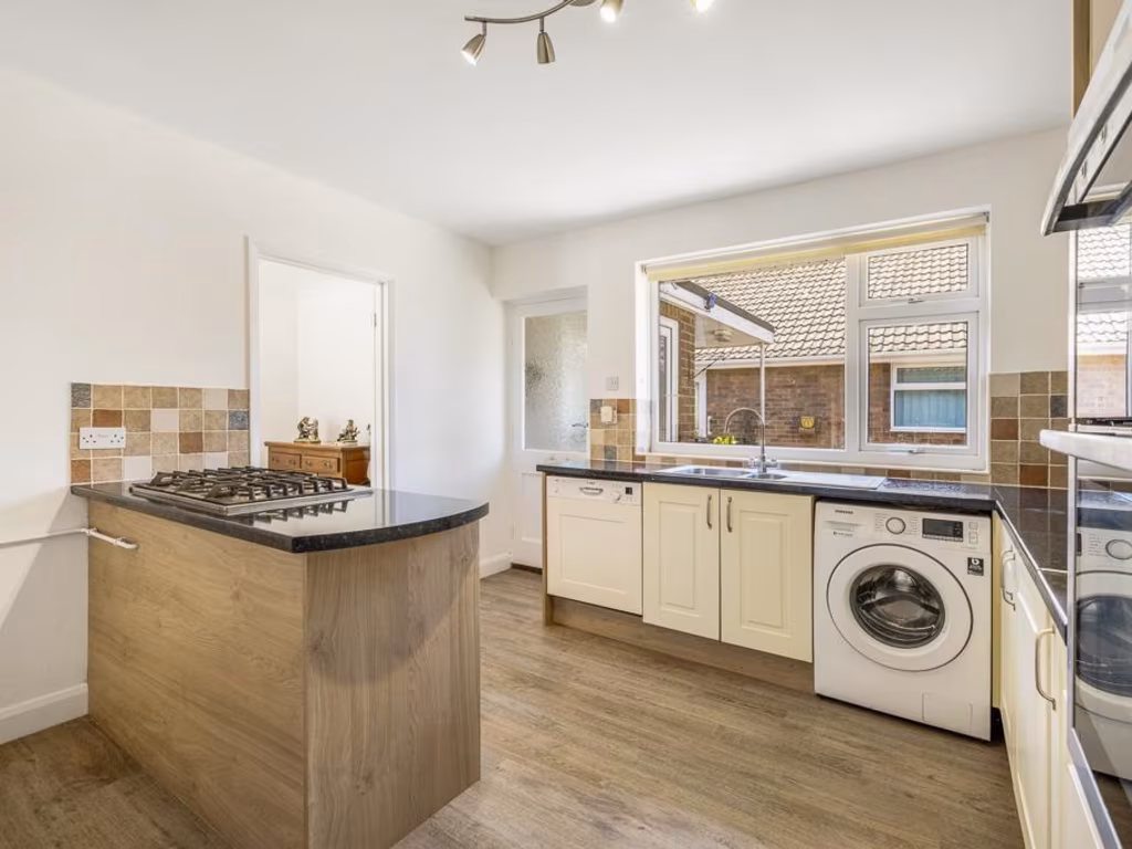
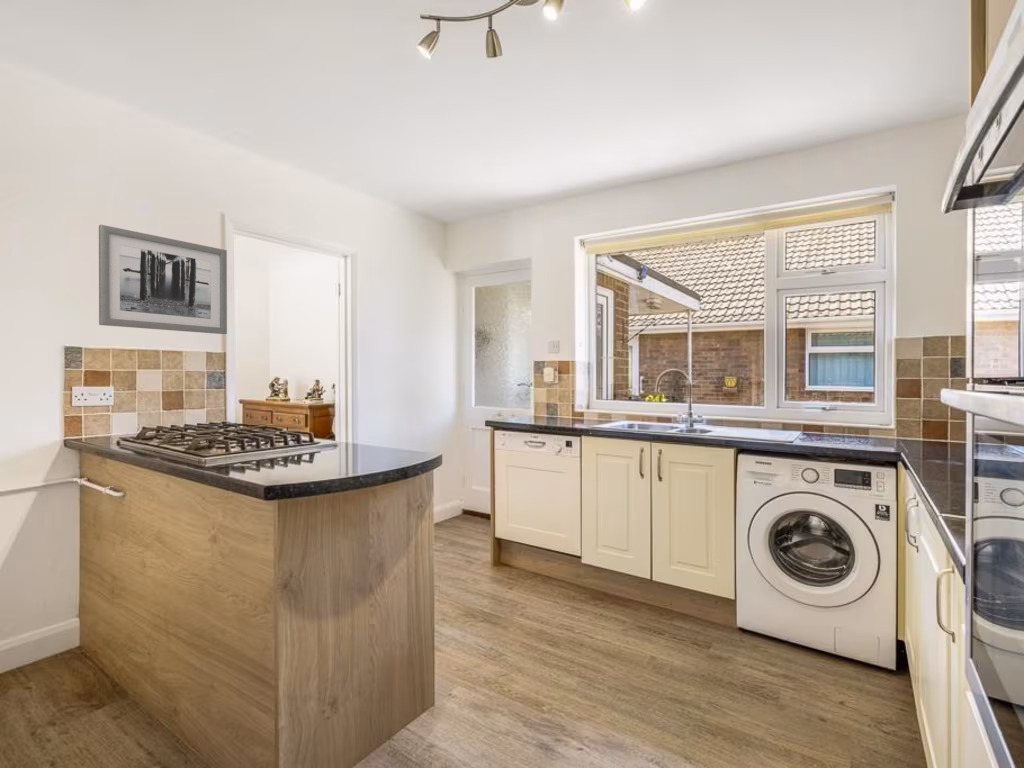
+ wall art [98,224,228,335]
